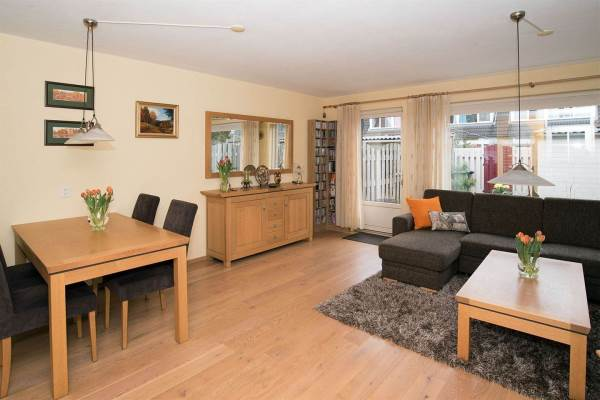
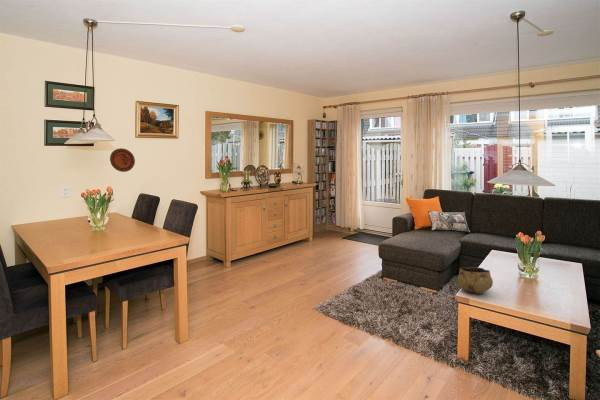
+ decorative bowl [456,266,494,294]
+ decorative plate [109,147,136,173]
